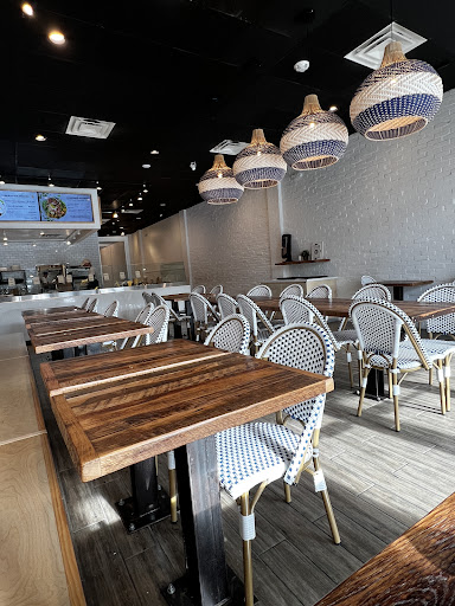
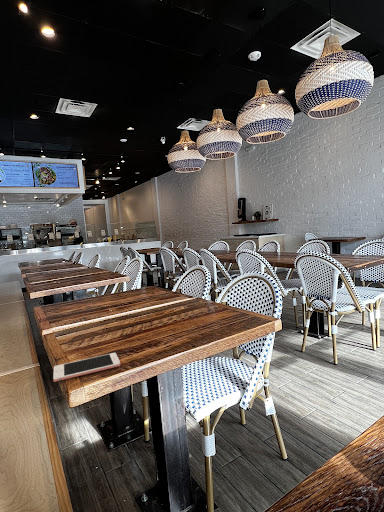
+ cell phone [52,352,121,383]
